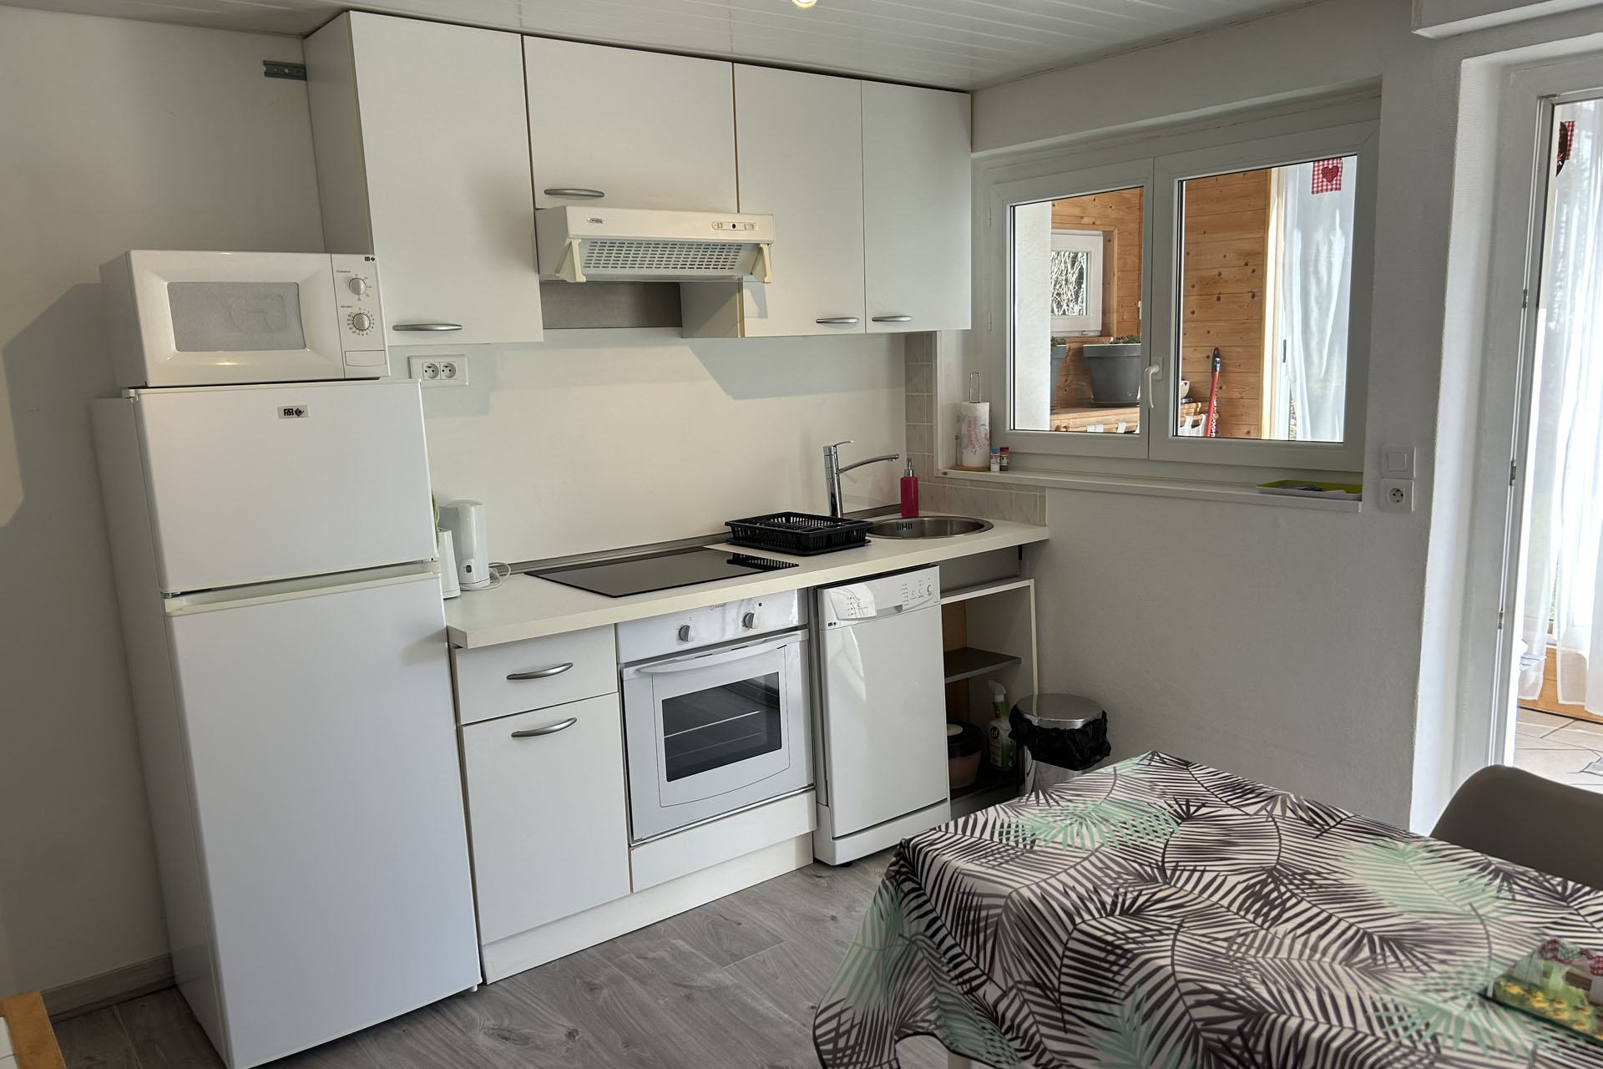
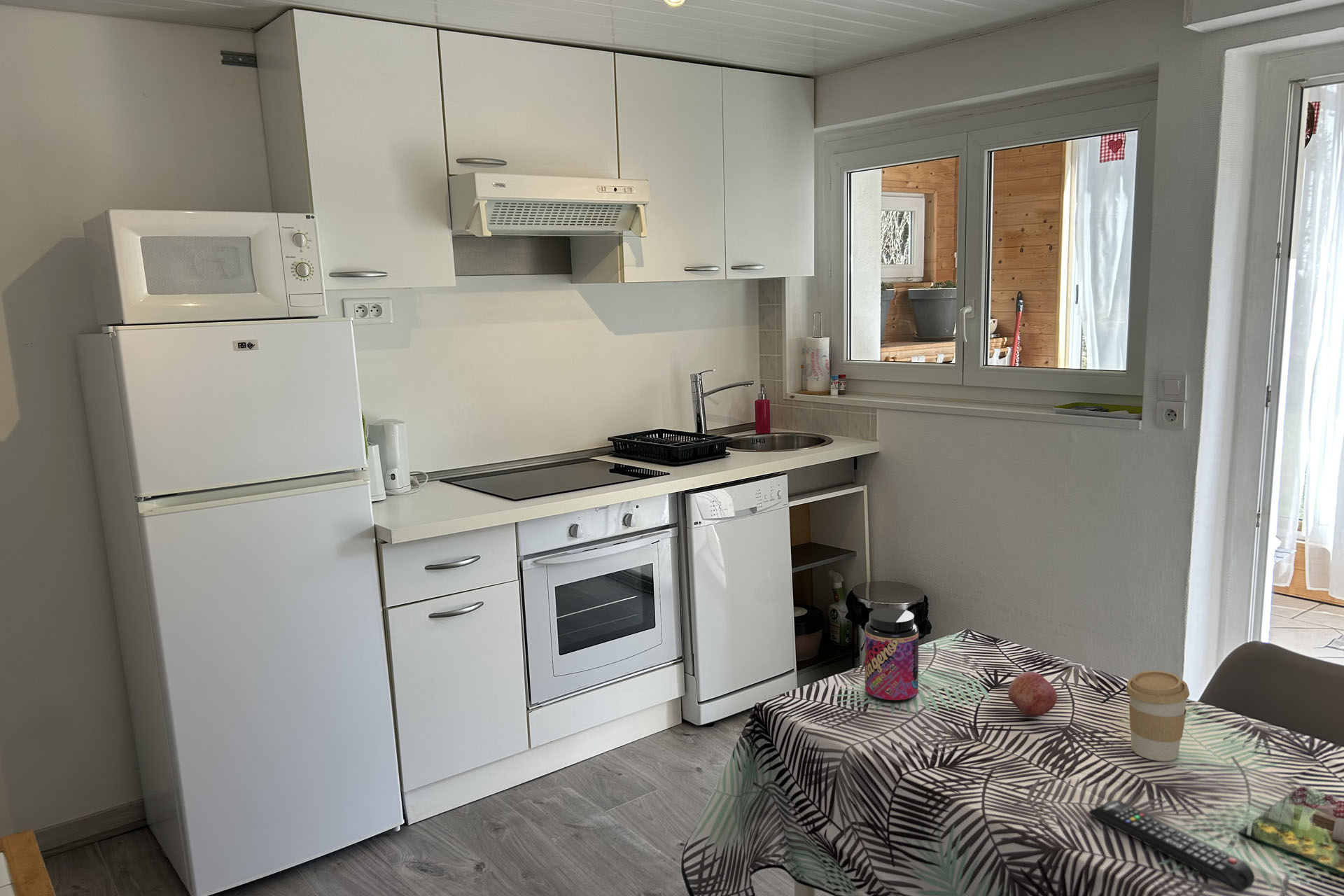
+ coffee cup [1126,670,1190,762]
+ fruit [1007,671,1058,717]
+ remote control [1088,799,1255,893]
+ jar [864,608,919,703]
